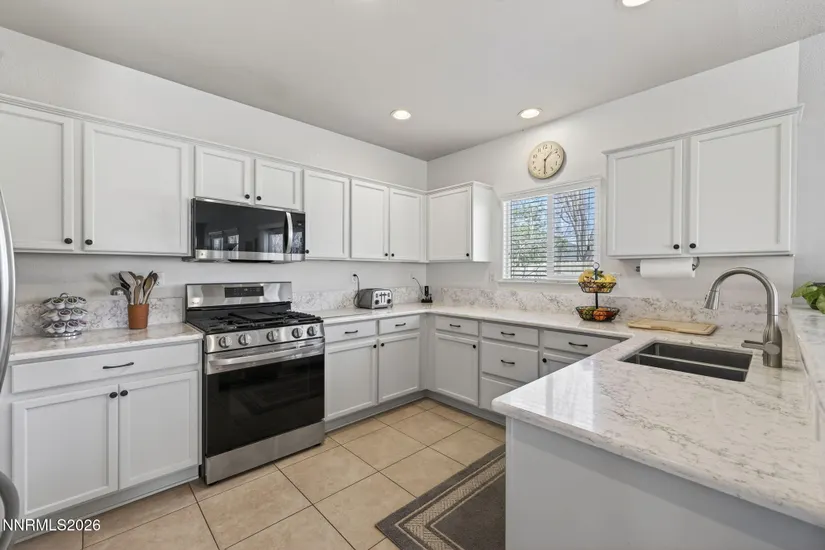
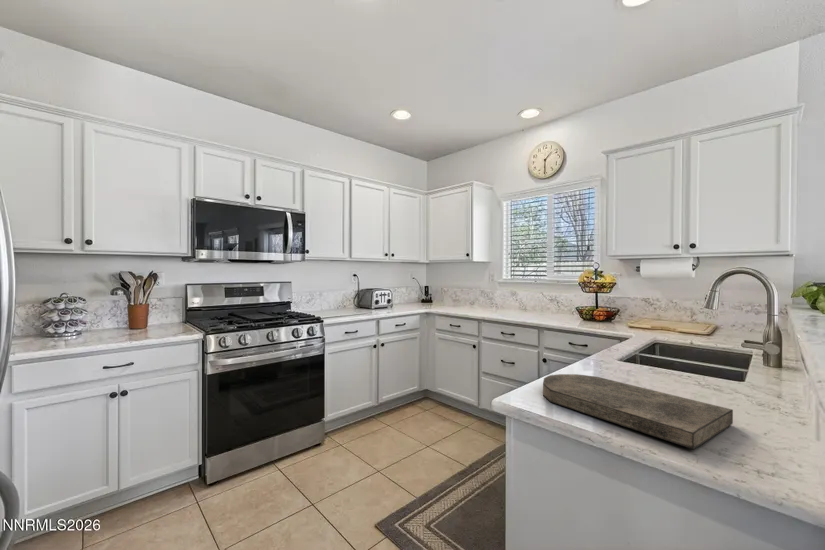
+ cutting board [542,373,734,450]
